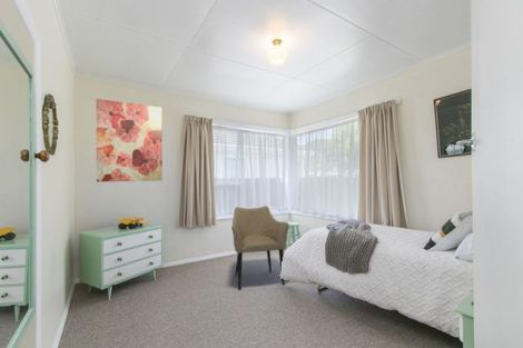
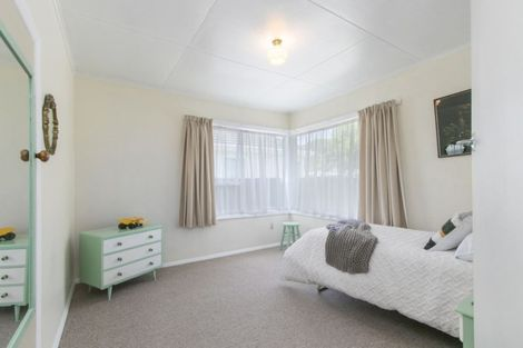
- wall art [96,98,164,183]
- armchair [230,205,290,291]
